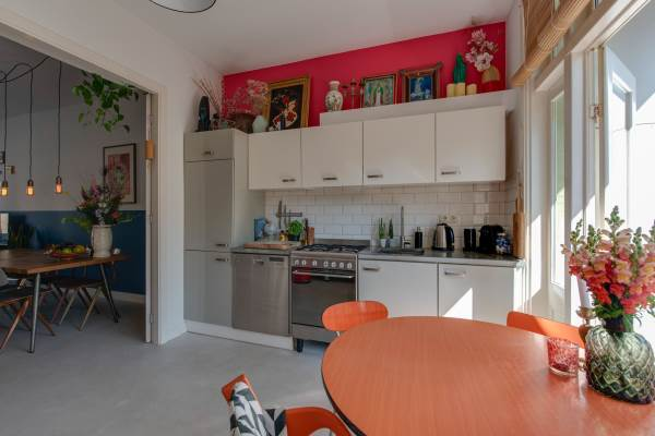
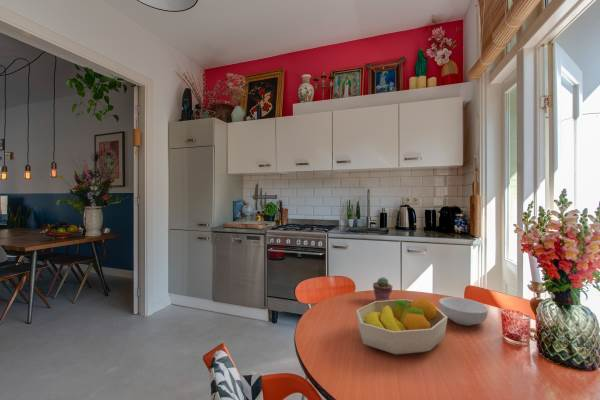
+ cereal bowl [438,296,489,327]
+ fruit bowl [355,296,448,356]
+ potted succulent [372,276,393,301]
